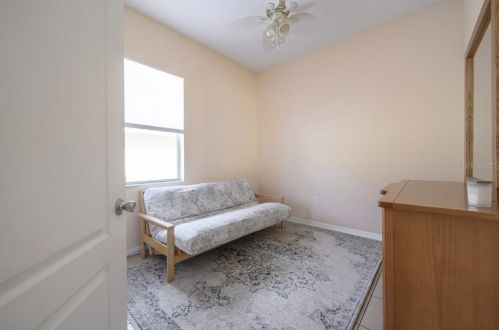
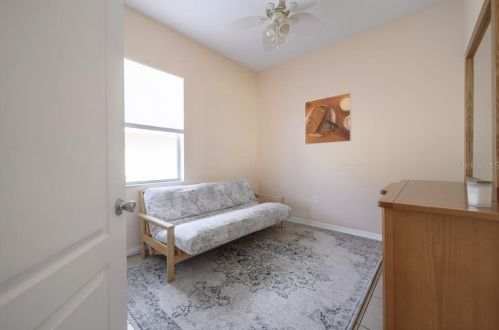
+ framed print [304,91,352,145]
